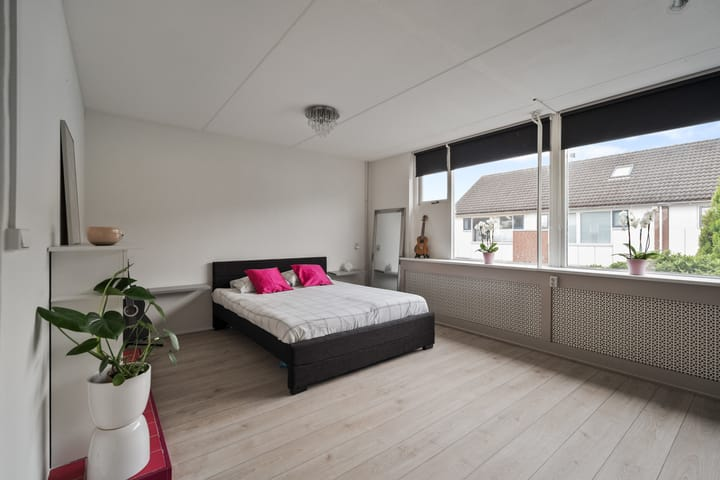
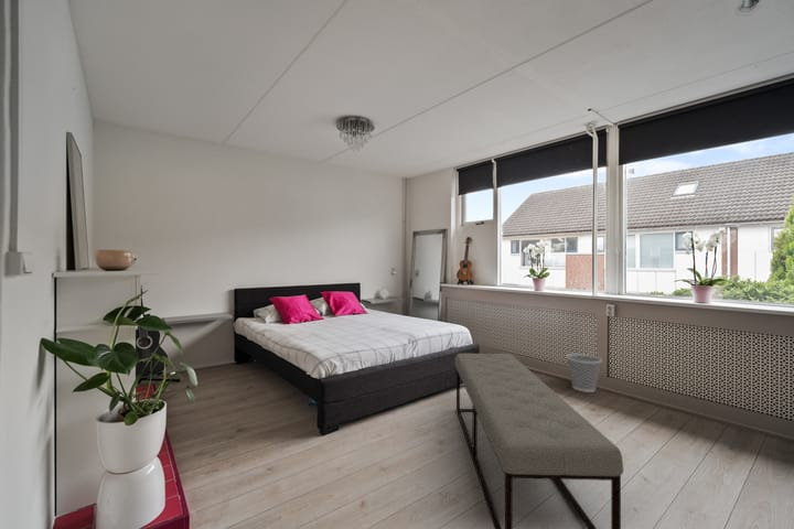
+ wastebasket [566,353,603,393]
+ bench [453,353,624,529]
